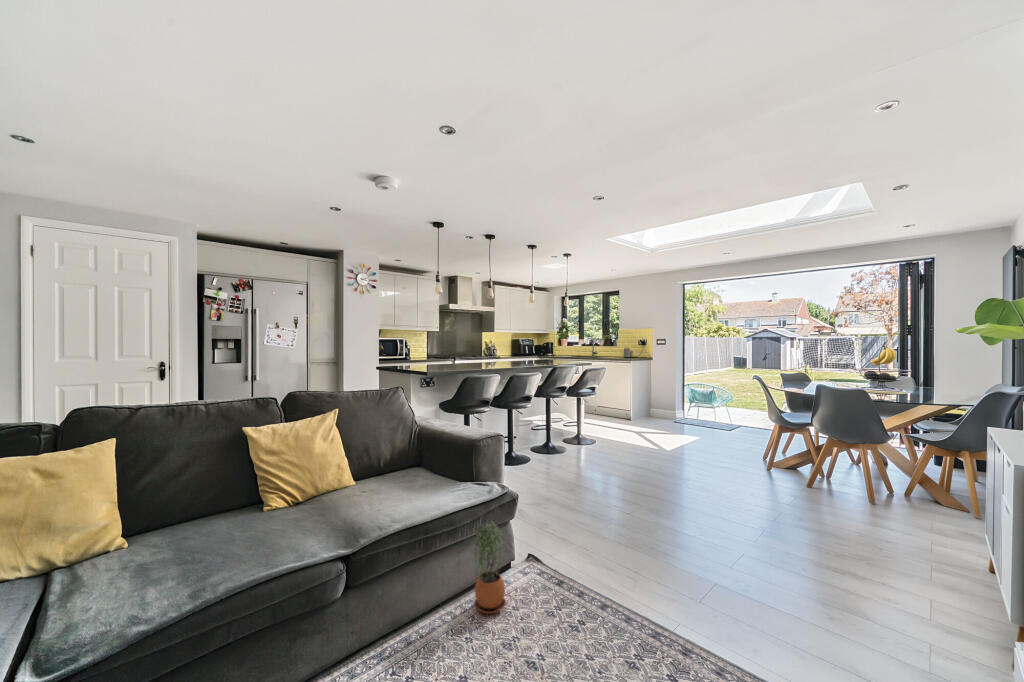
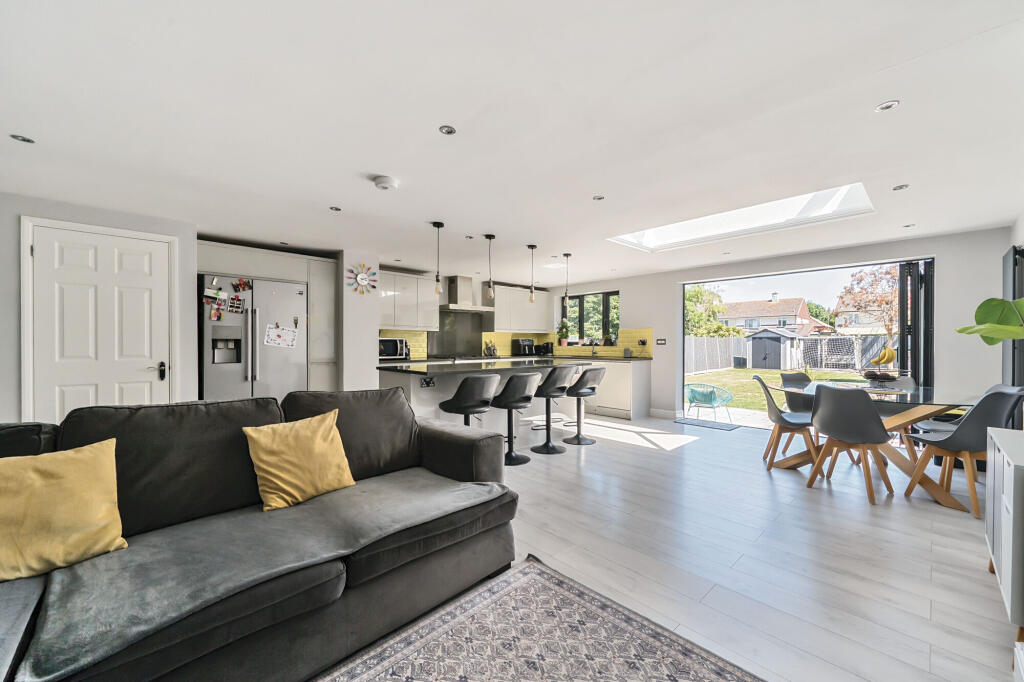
- potted plant [473,520,507,614]
